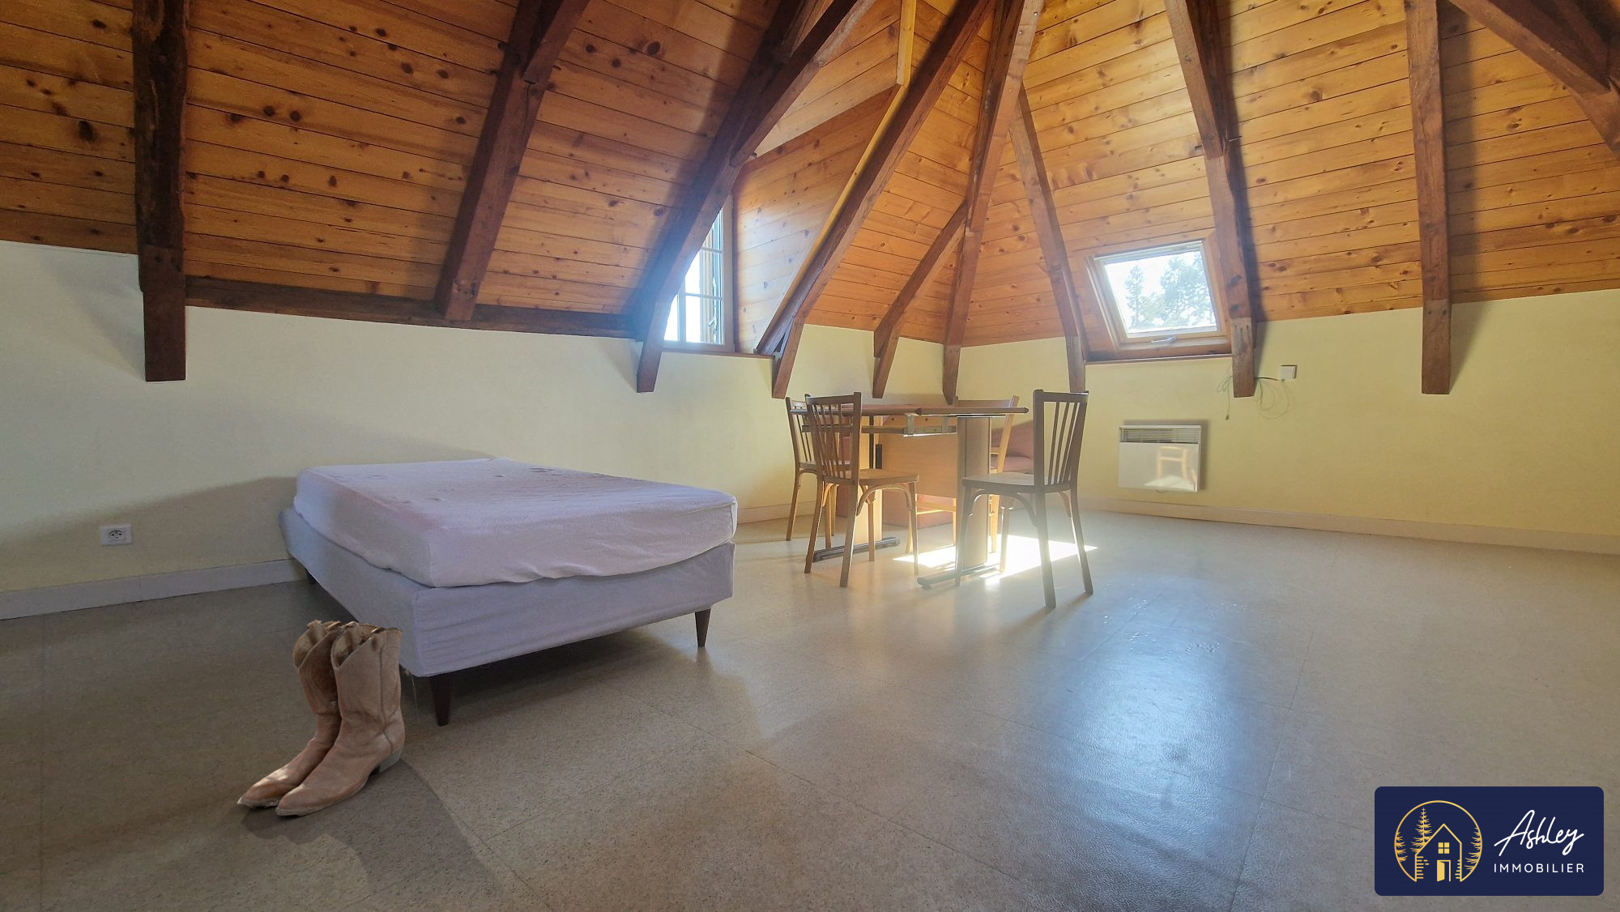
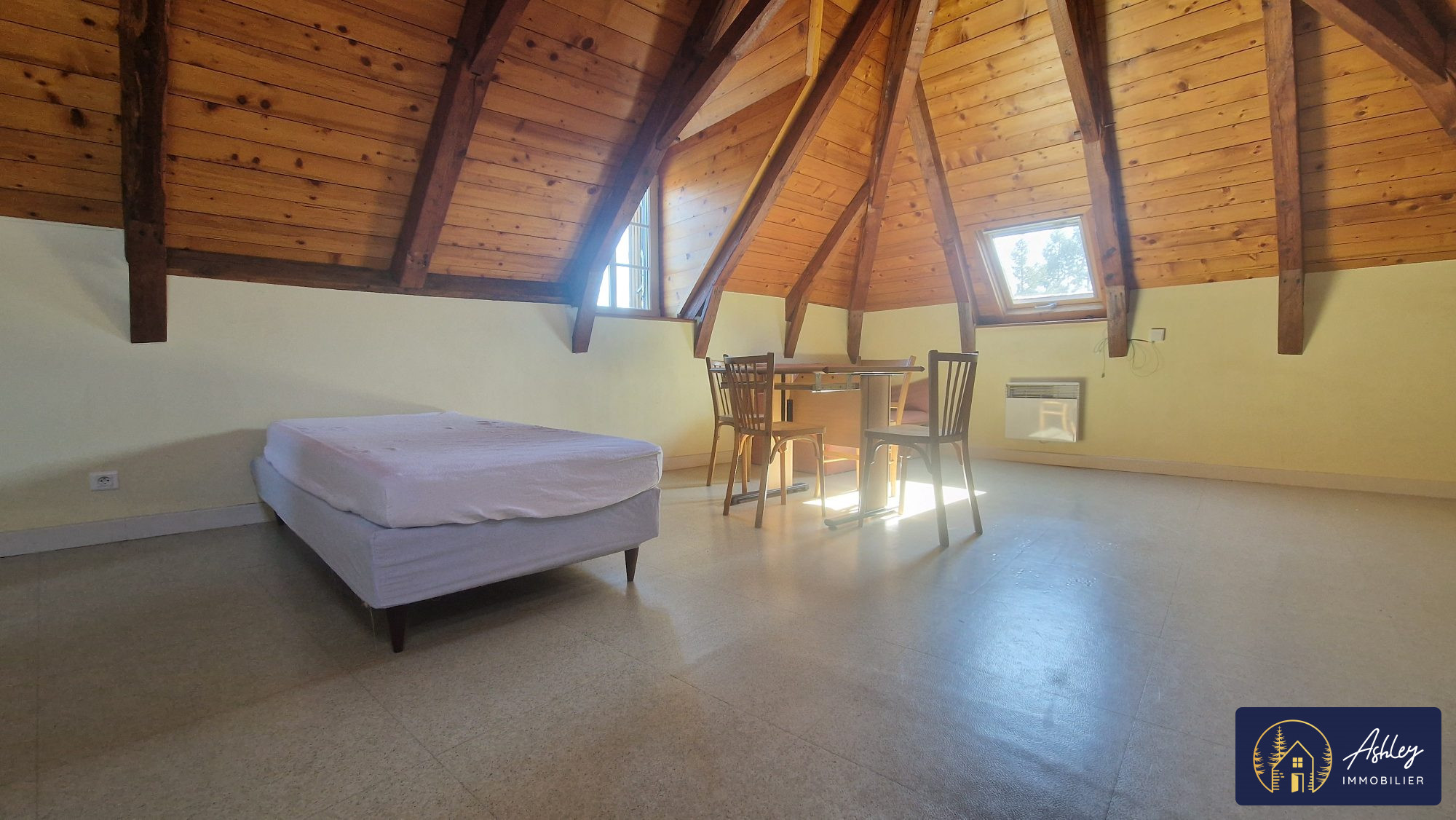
- boots [237,618,406,816]
